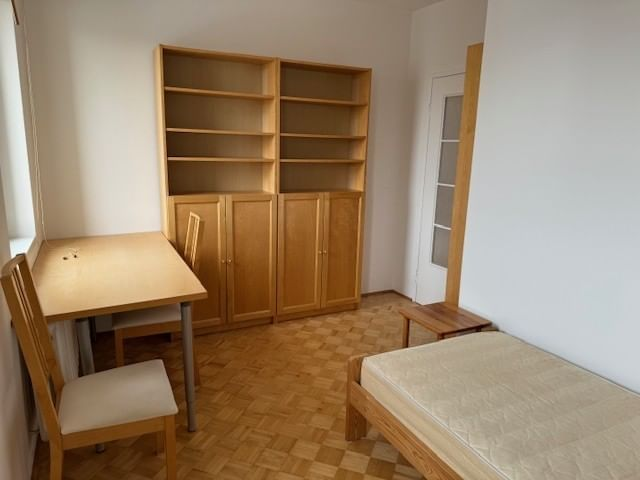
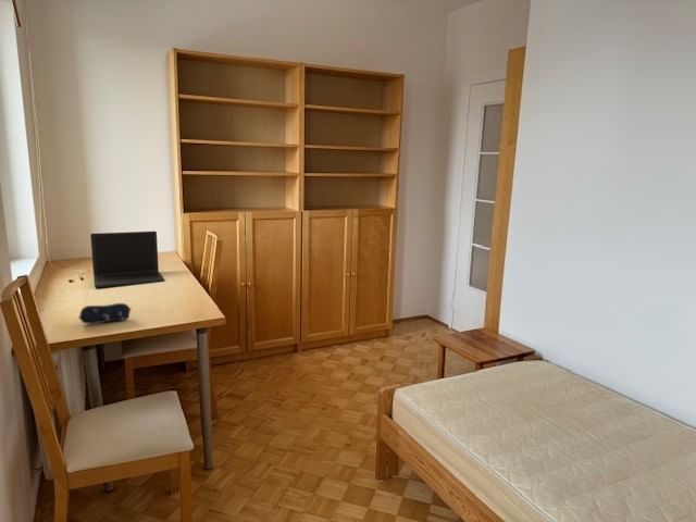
+ laptop [89,231,165,288]
+ pencil case [78,302,132,325]
